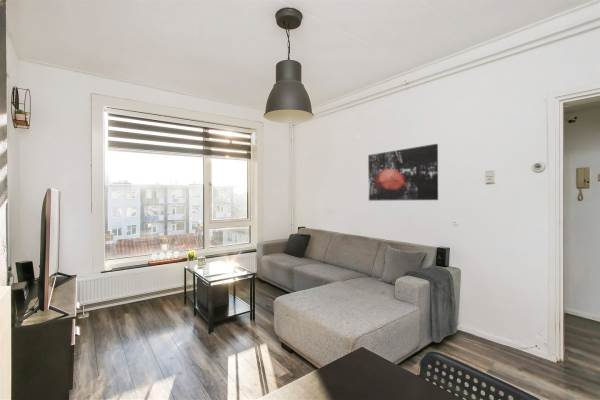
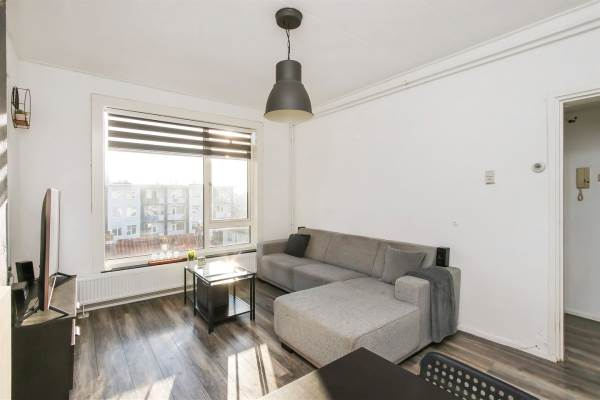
- wall art [367,143,439,202]
